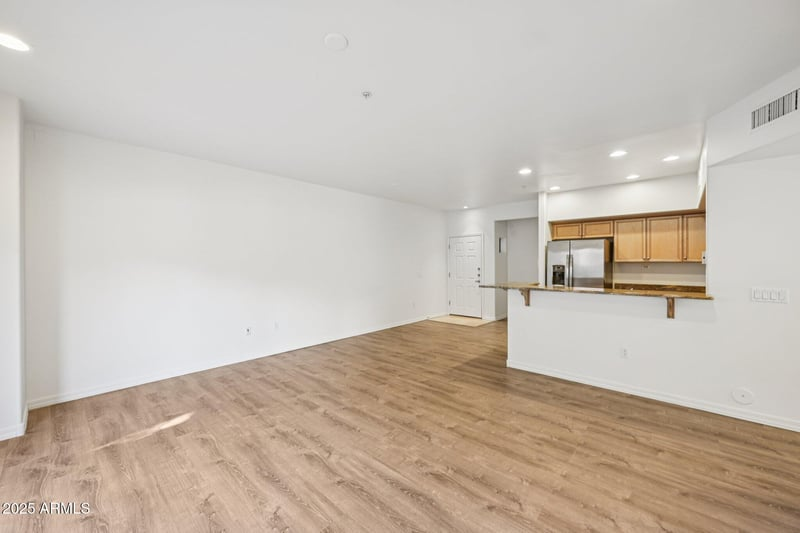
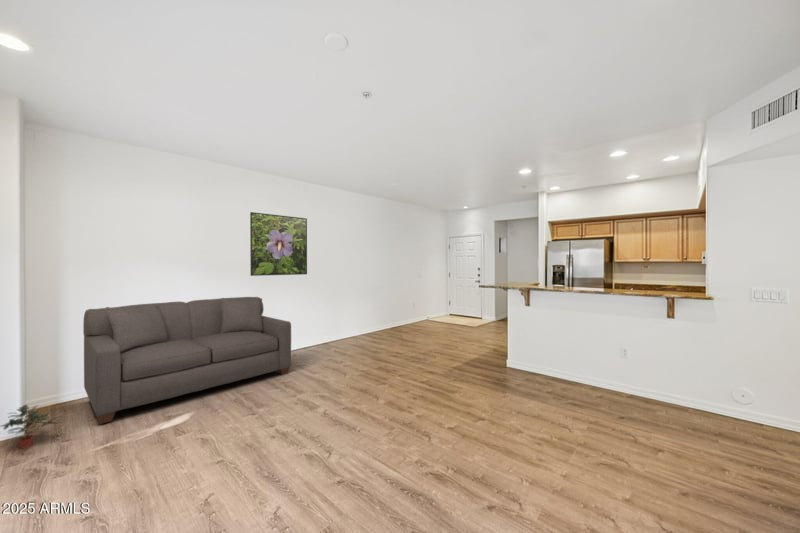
+ potted plant [0,403,62,449]
+ sofa [82,296,292,425]
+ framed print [249,211,308,277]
